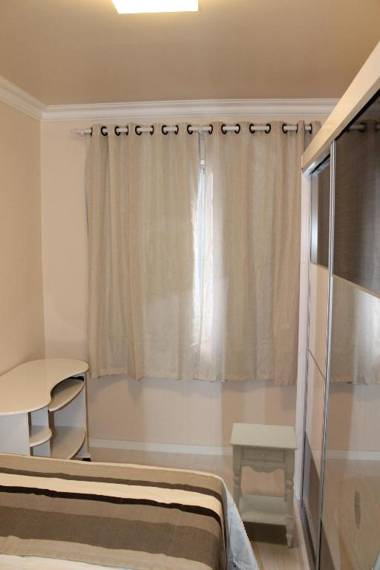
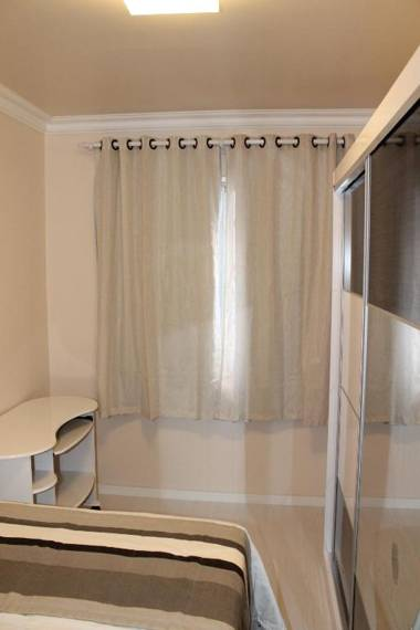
- nightstand [229,422,299,548]
